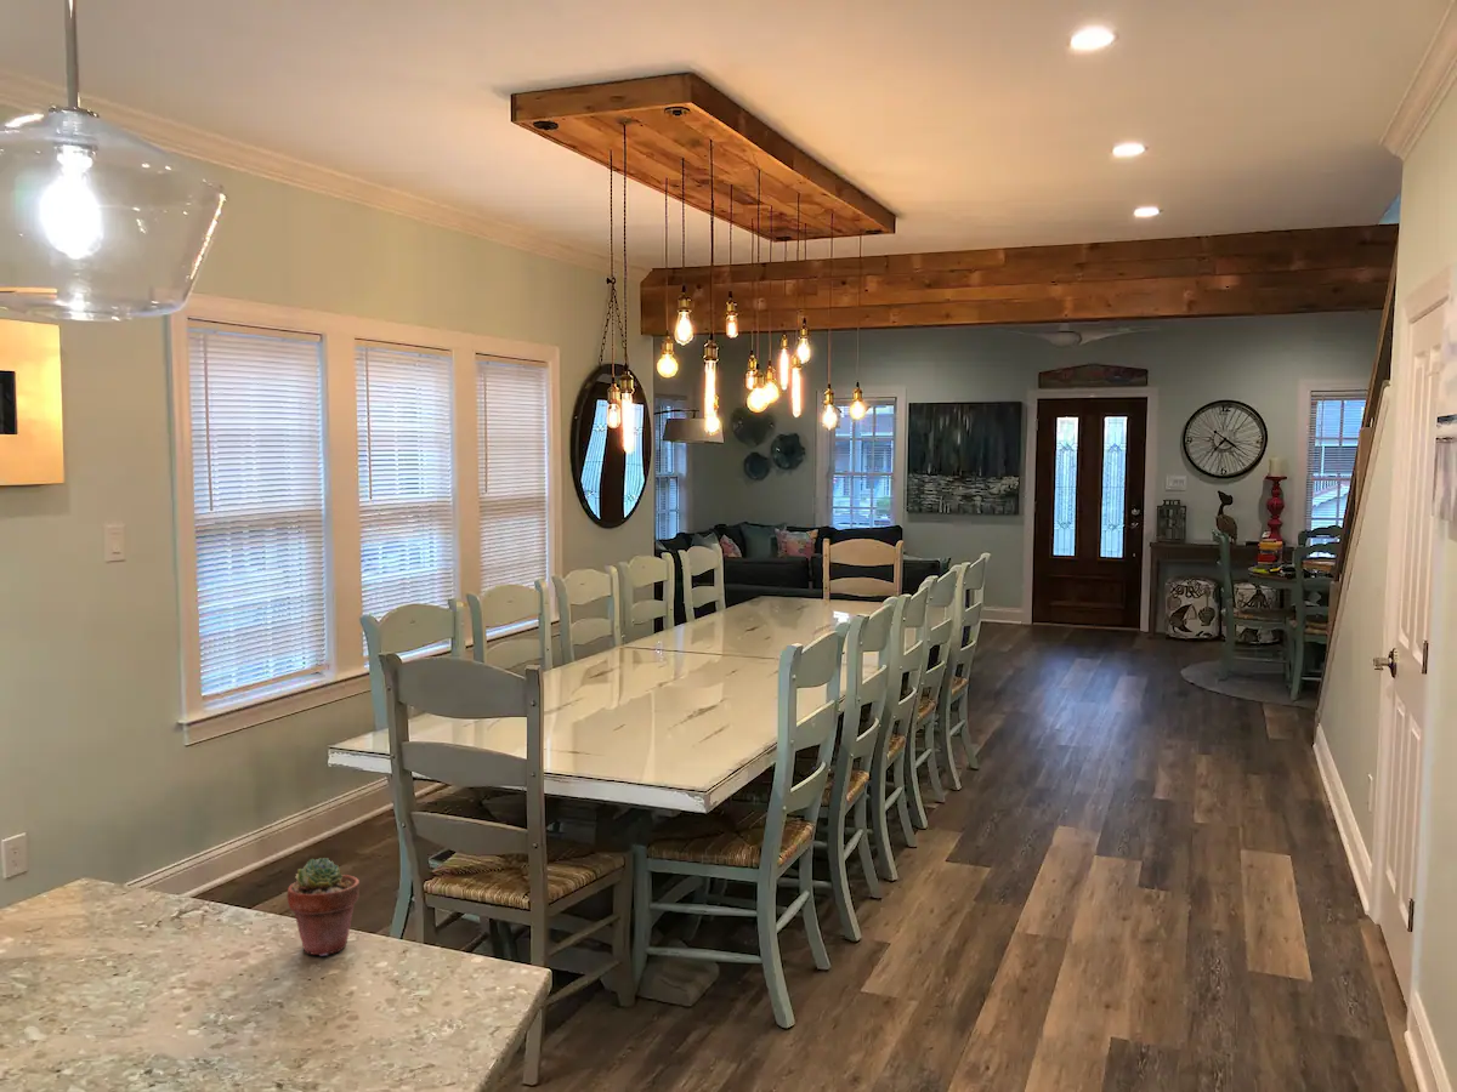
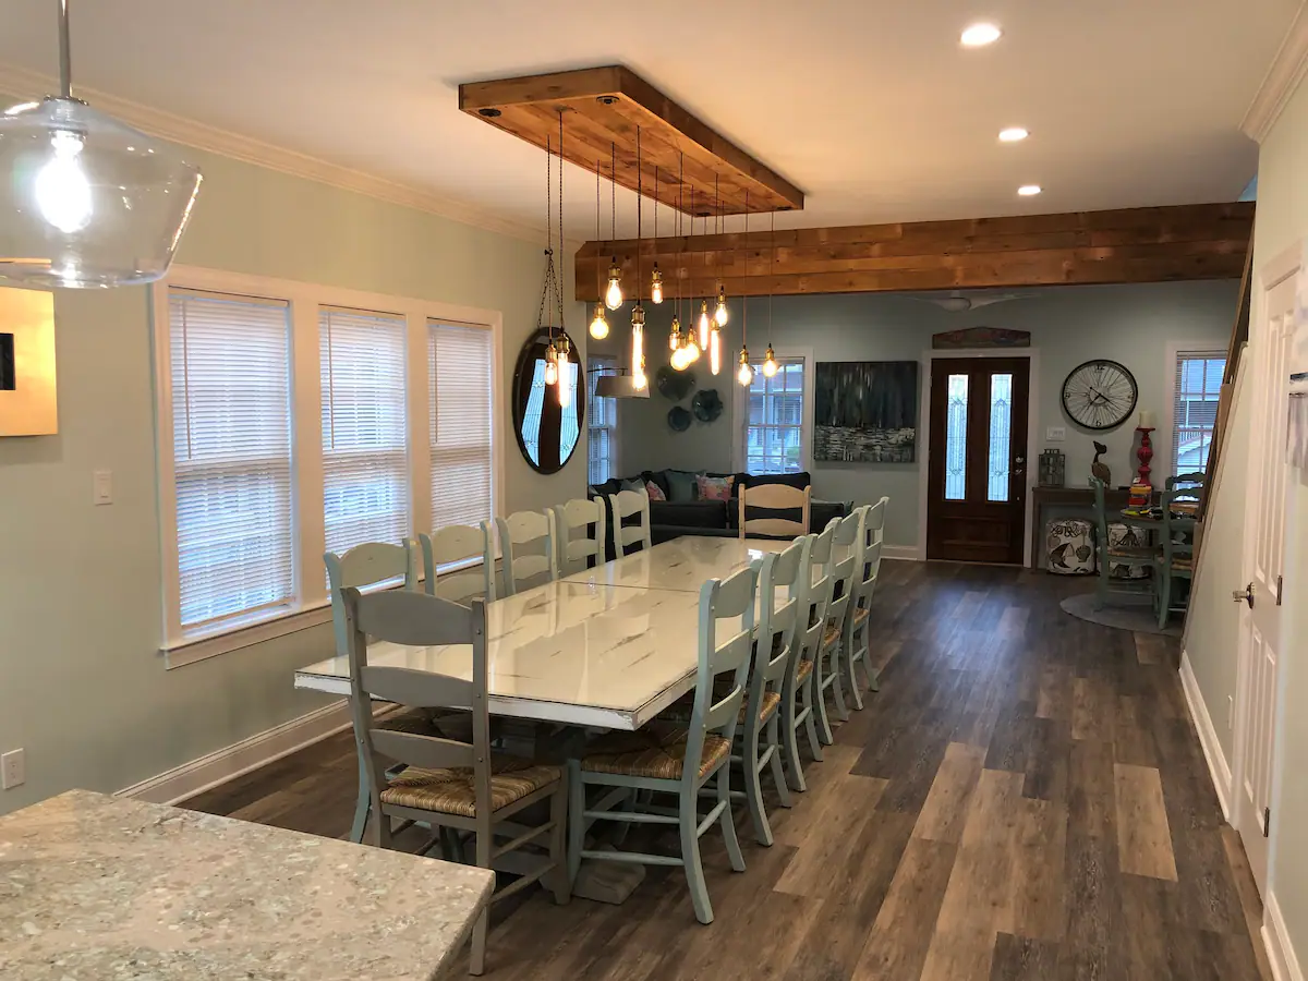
- potted succulent [287,857,361,957]
